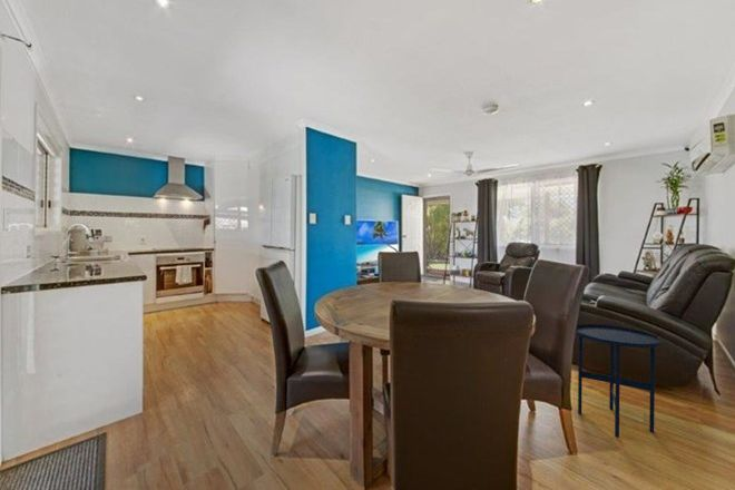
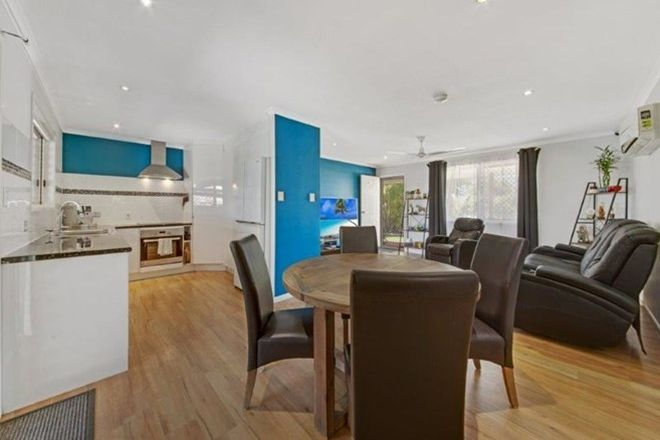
- side table [575,323,663,439]
